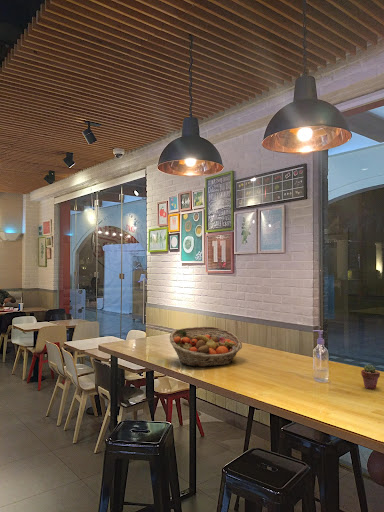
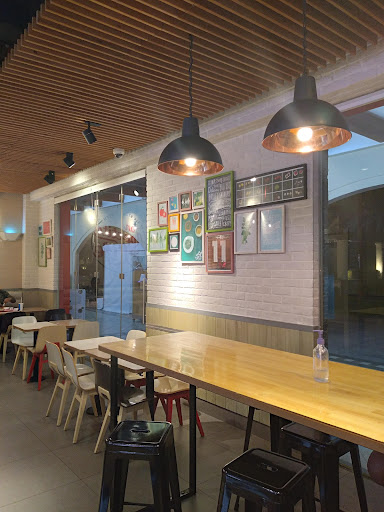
- fruit basket [169,326,243,368]
- potted succulent [360,364,381,390]
